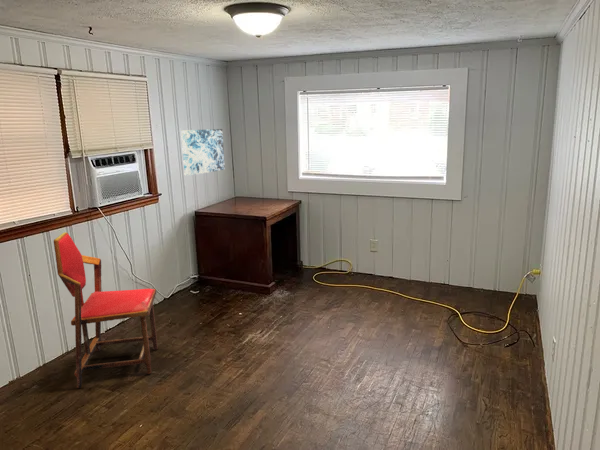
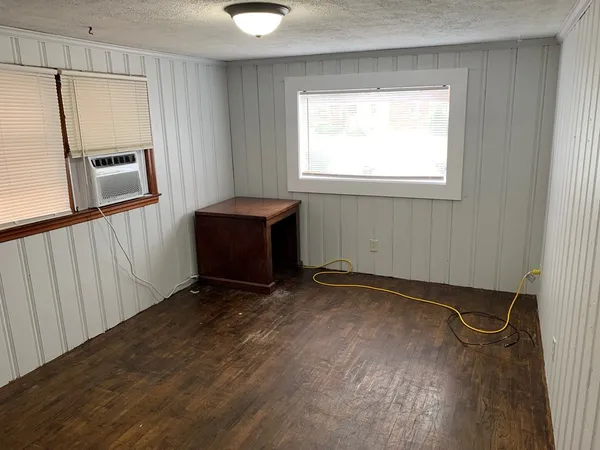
- chair [53,231,159,389]
- wall art [180,128,226,177]
